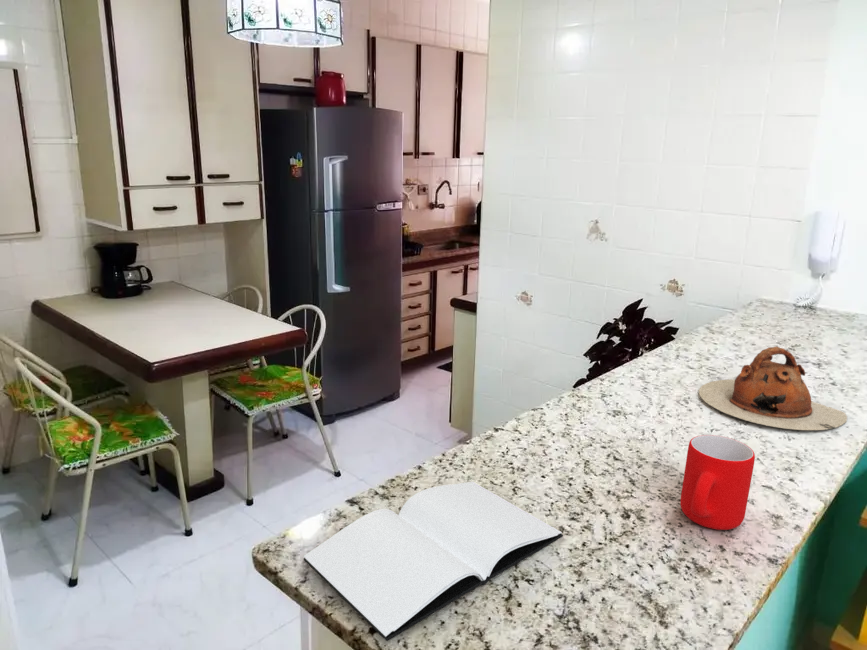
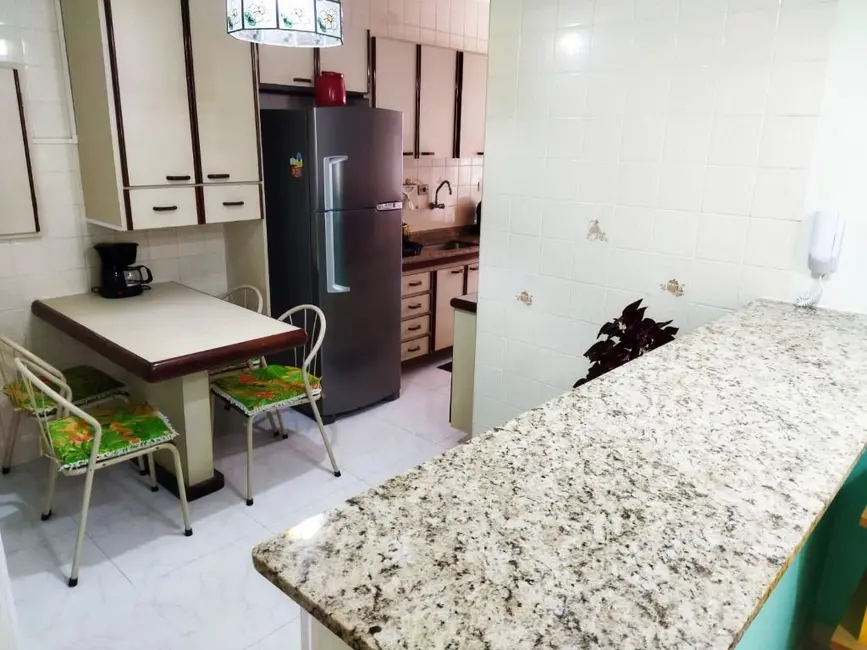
- book [303,481,564,642]
- teapot [698,346,848,431]
- mug [679,434,756,531]
